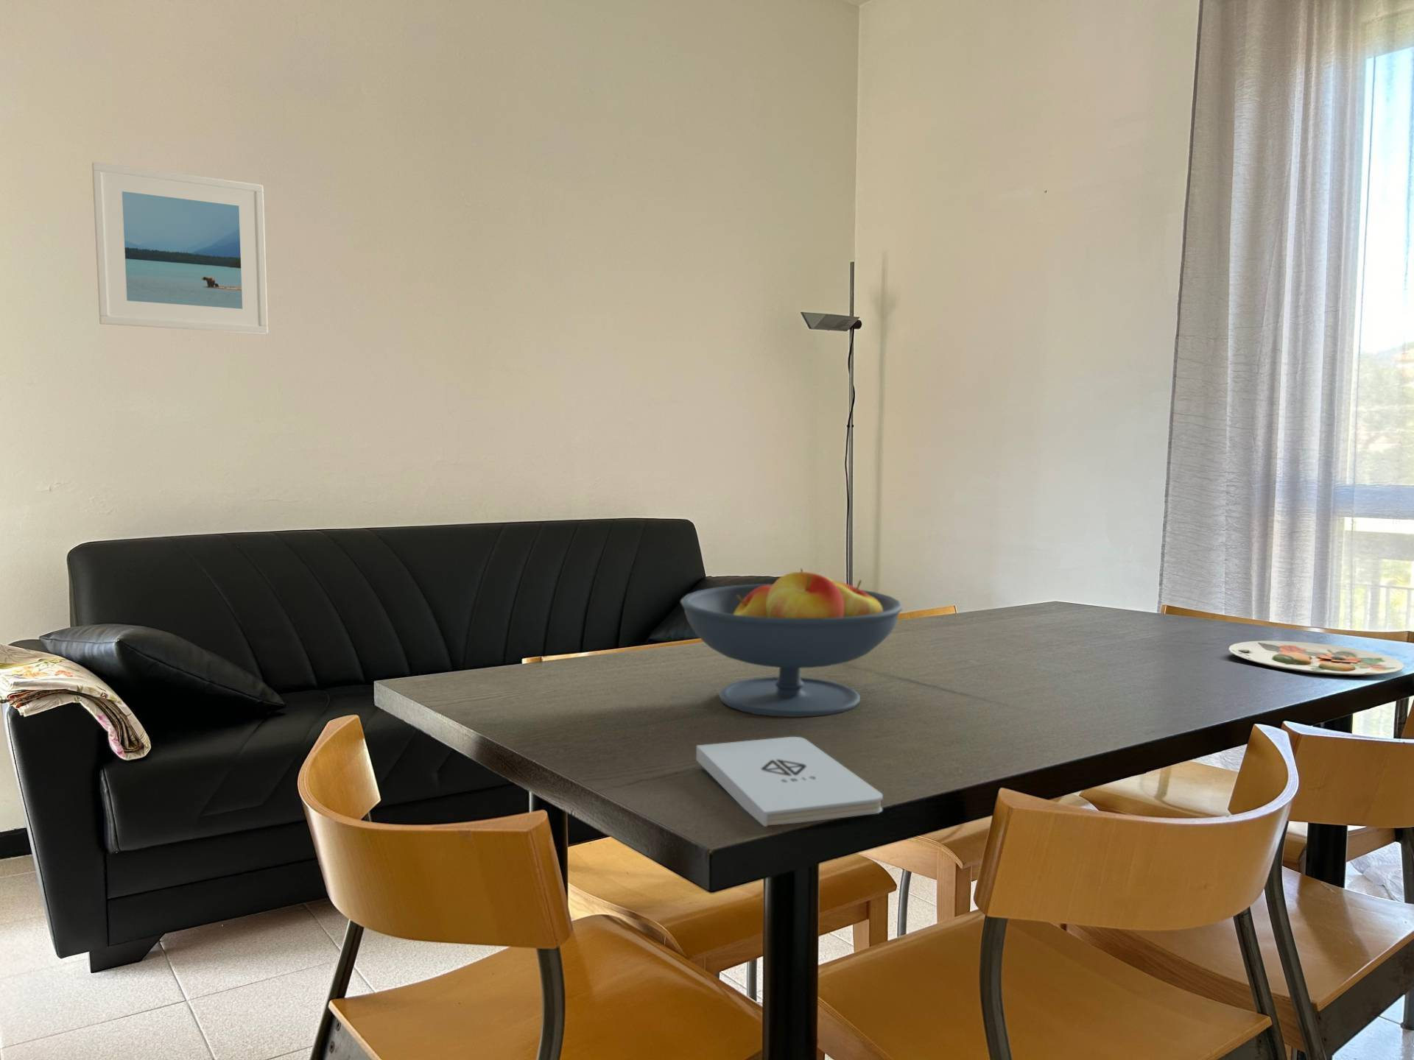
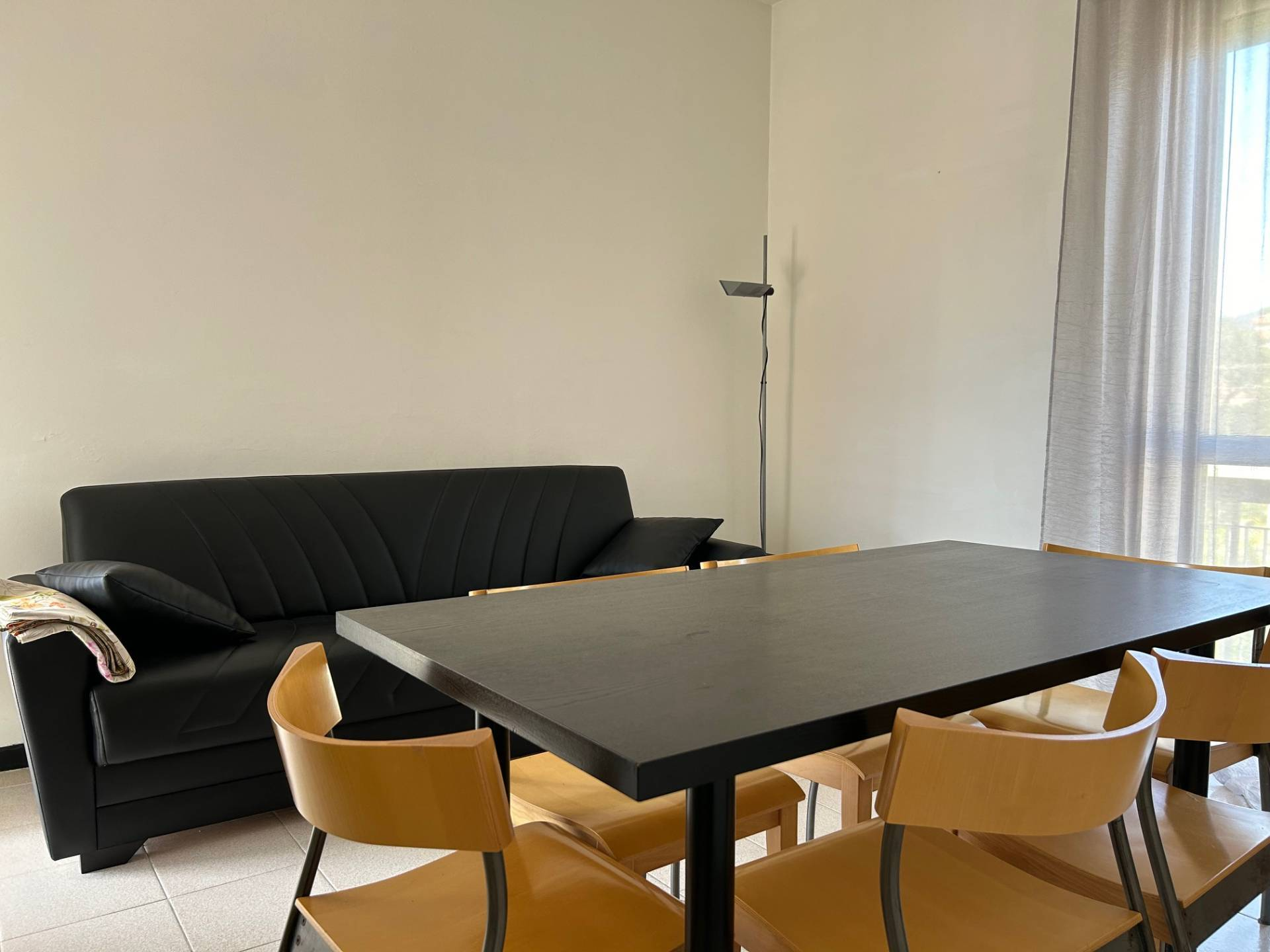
- notepad [696,736,884,827]
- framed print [91,161,268,334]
- fruit bowl [680,568,903,718]
- plate [1228,640,1405,677]
